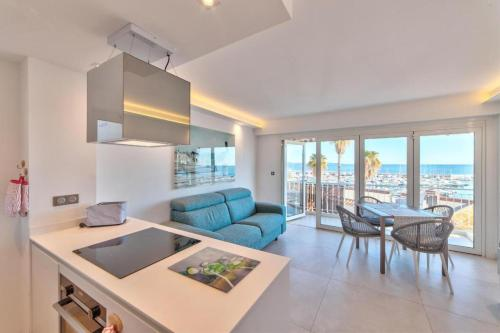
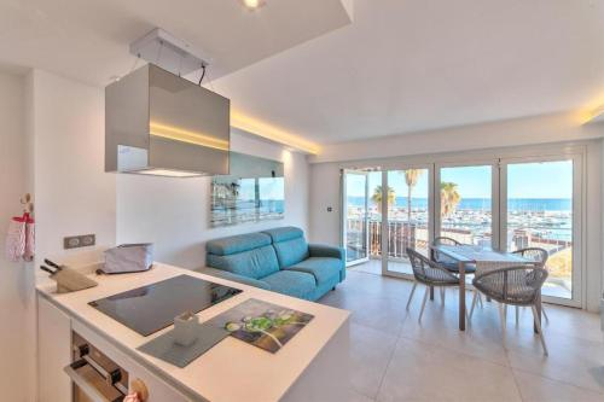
+ utensil holder [134,305,233,368]
+ knife block [39,257,100,295]
